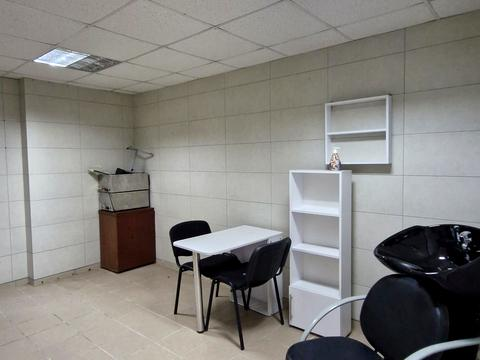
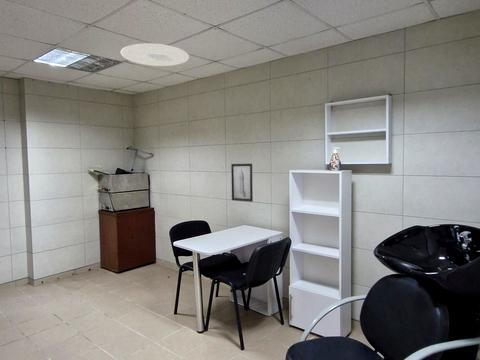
+ ceiling light [120,42,190,67]
+ wall art [230,163,254,203]
